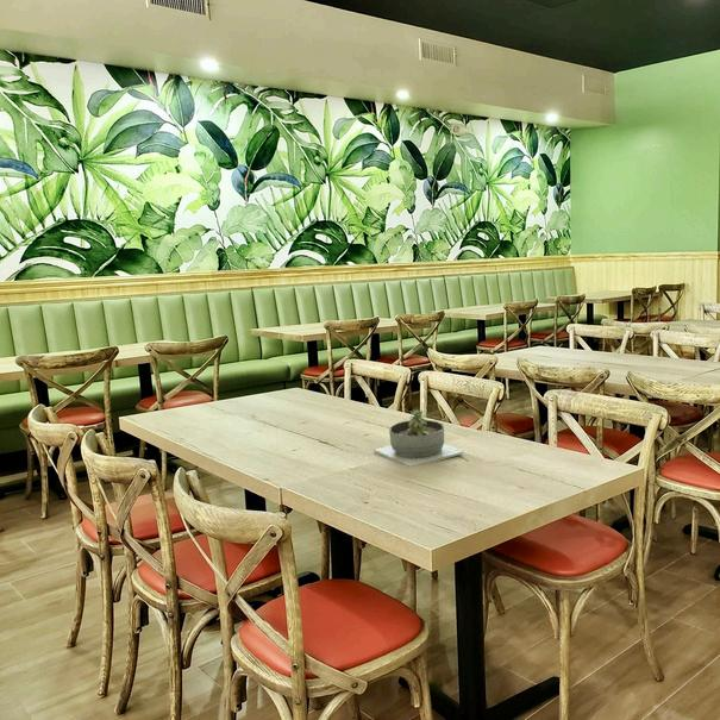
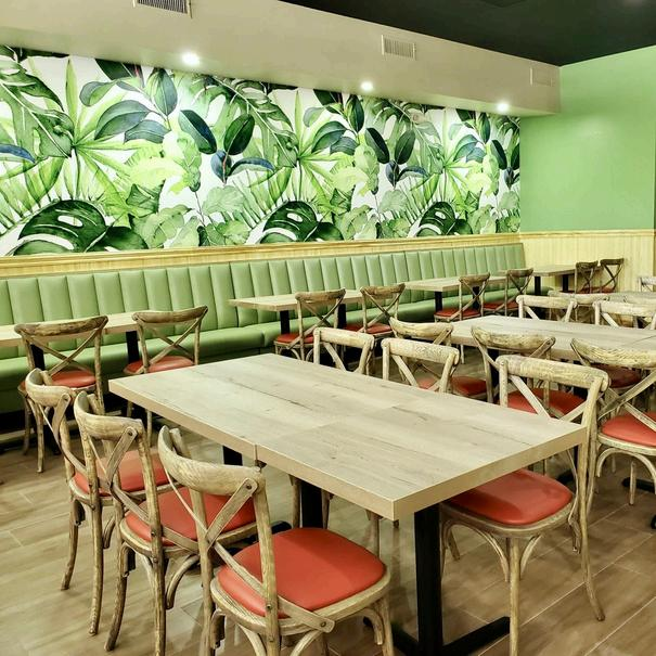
- succulent planter [374,409,464,468]
